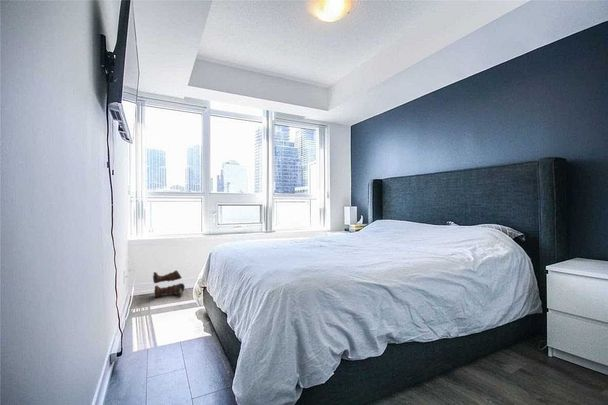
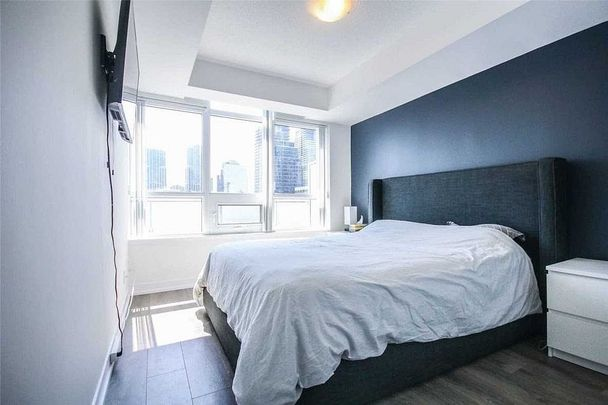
- boots [152,269,186,298]
